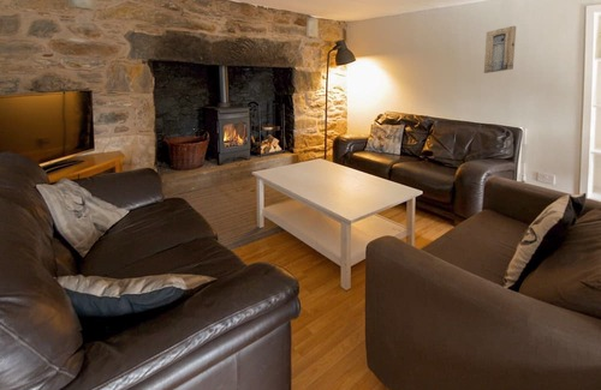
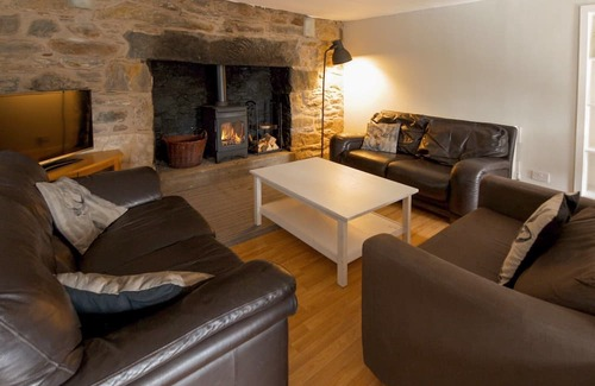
- wall art [483,25,517,74]
